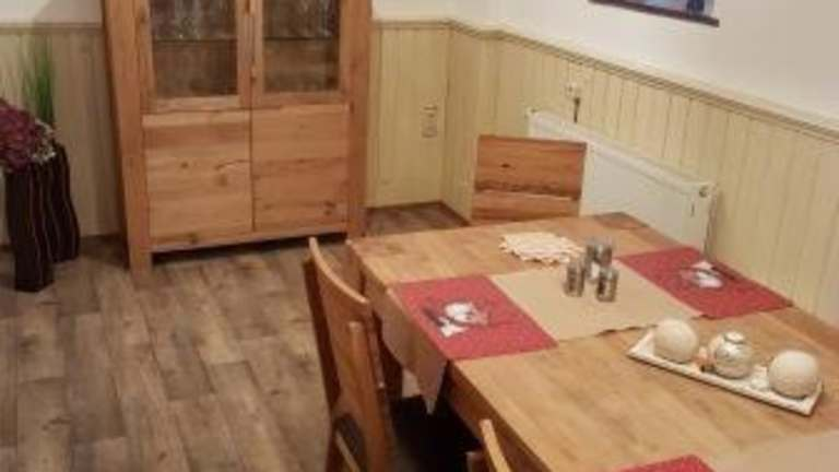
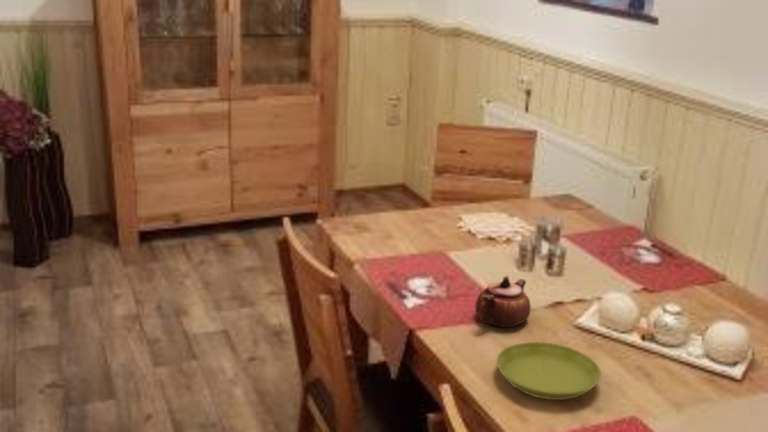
+ teapot [474,275,532,328]
+ saucer [495,341,602,401]
